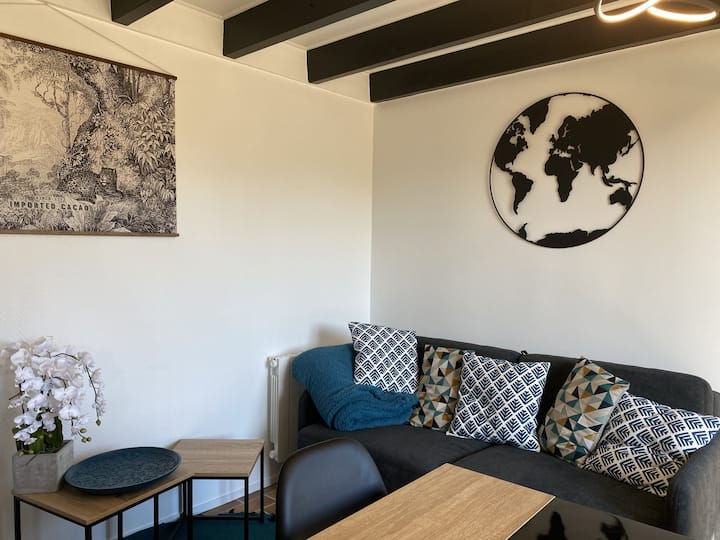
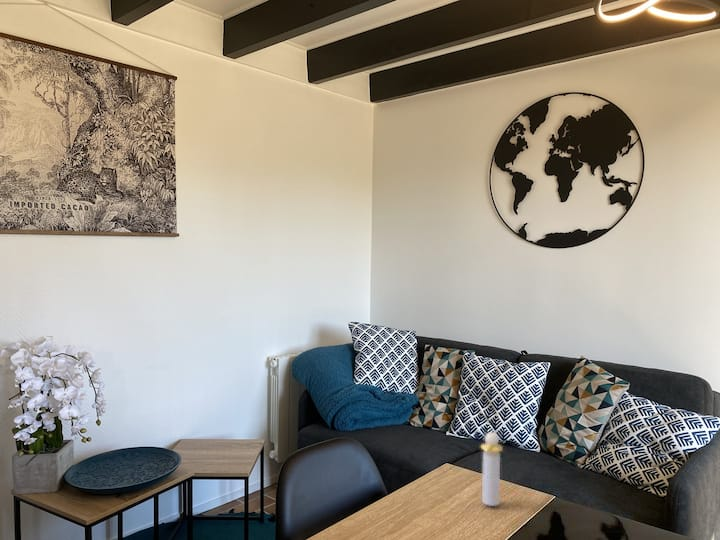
+ perfume bottle [480,431,504,507]
